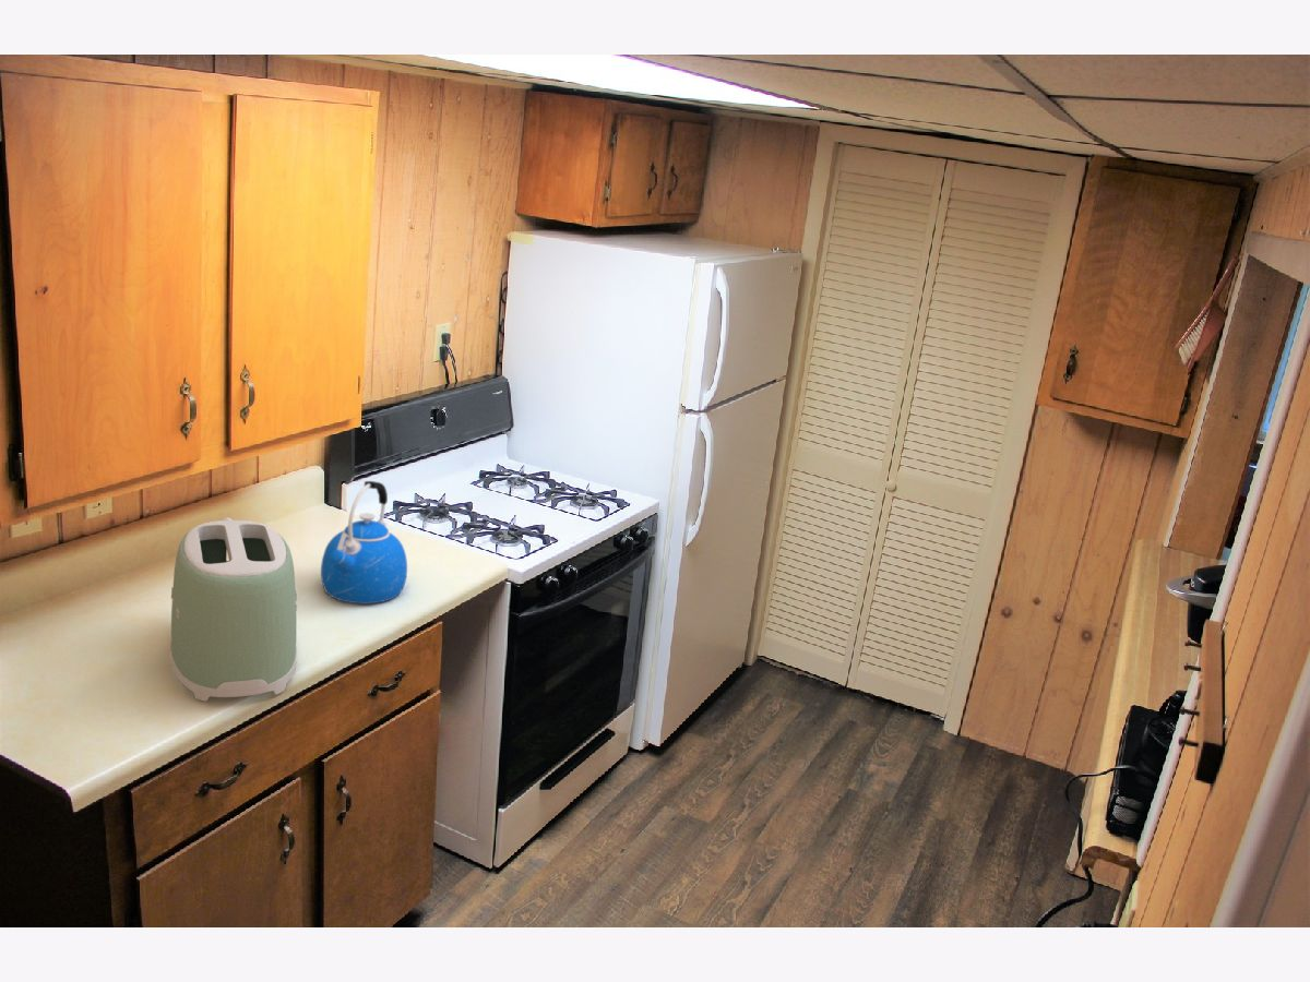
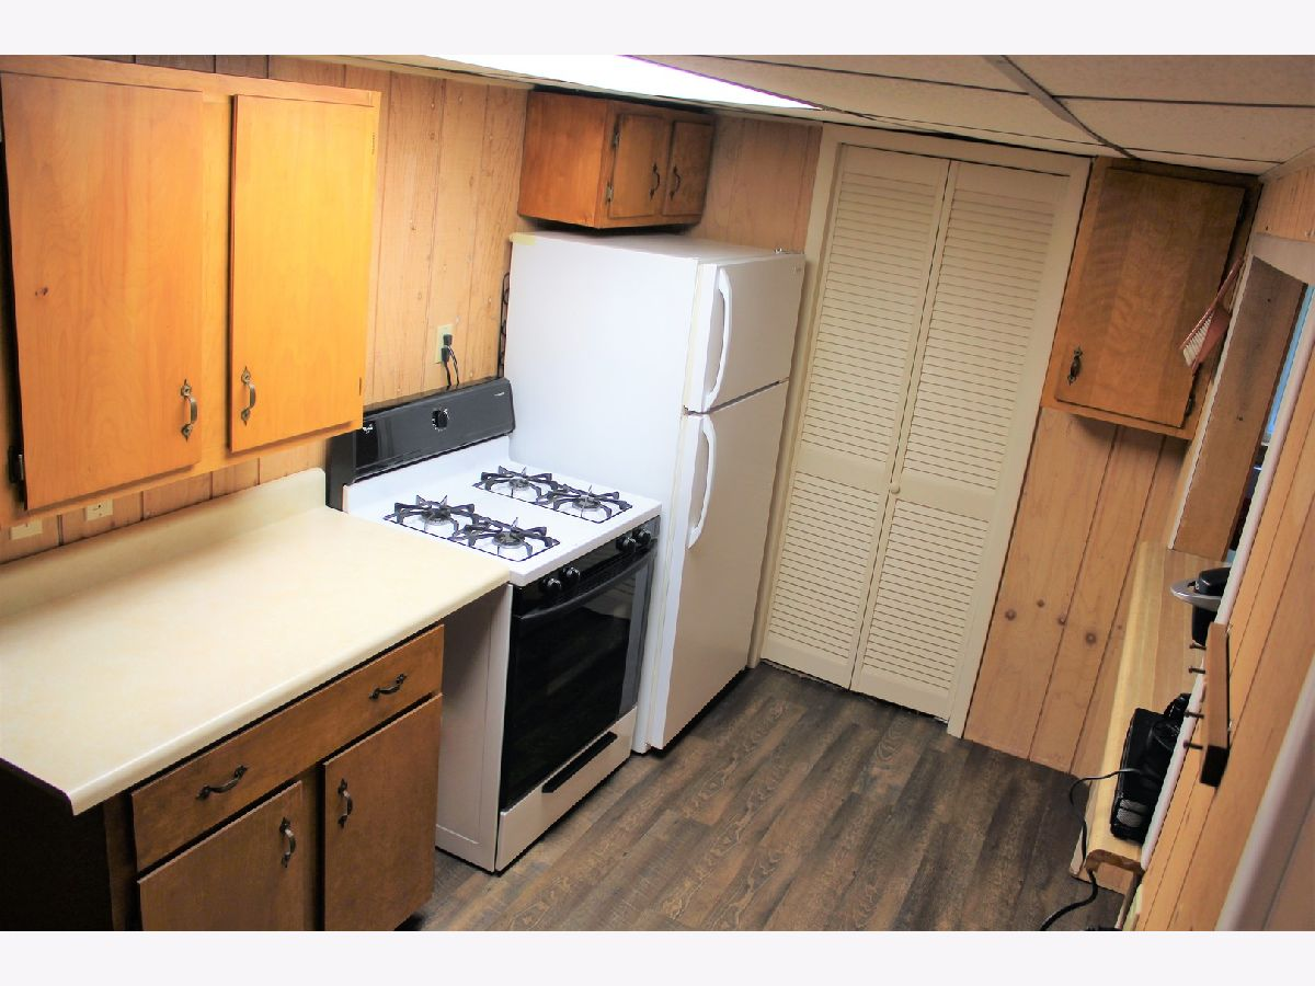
- kettle [320,480,408,604]
- toaster [169,516,298,702]
